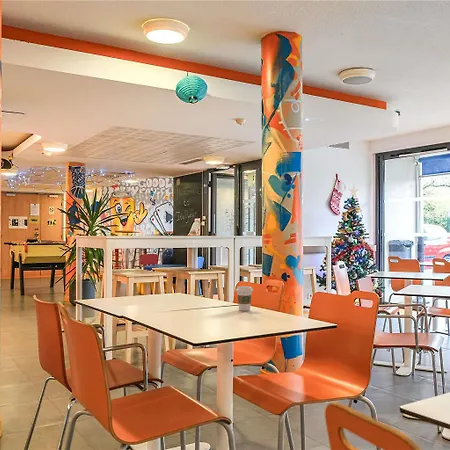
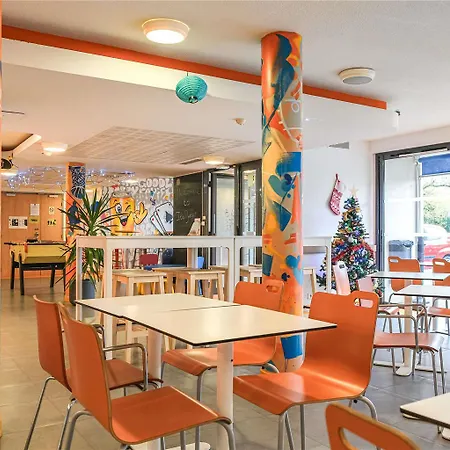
- coffee cup [235,285,254,312]
